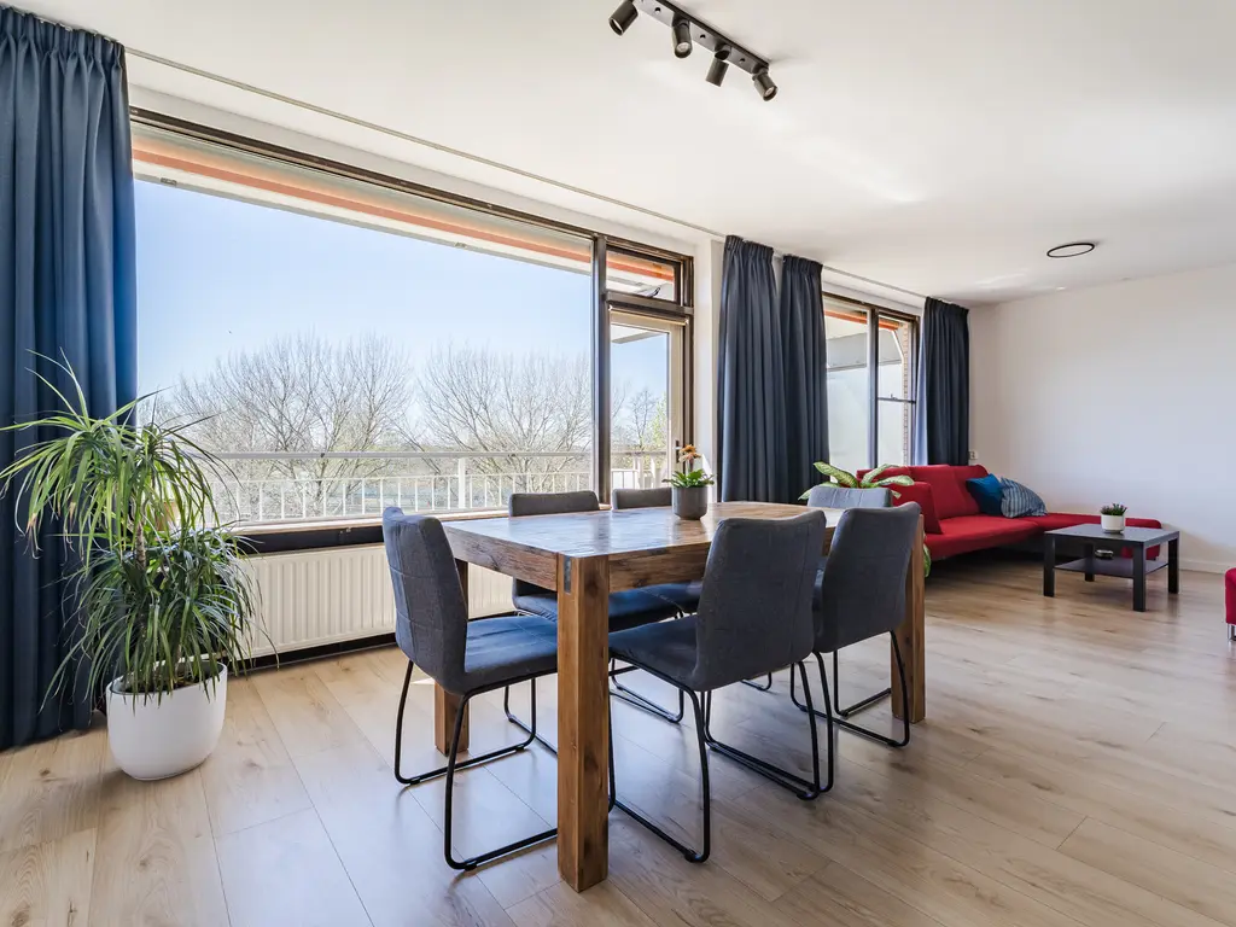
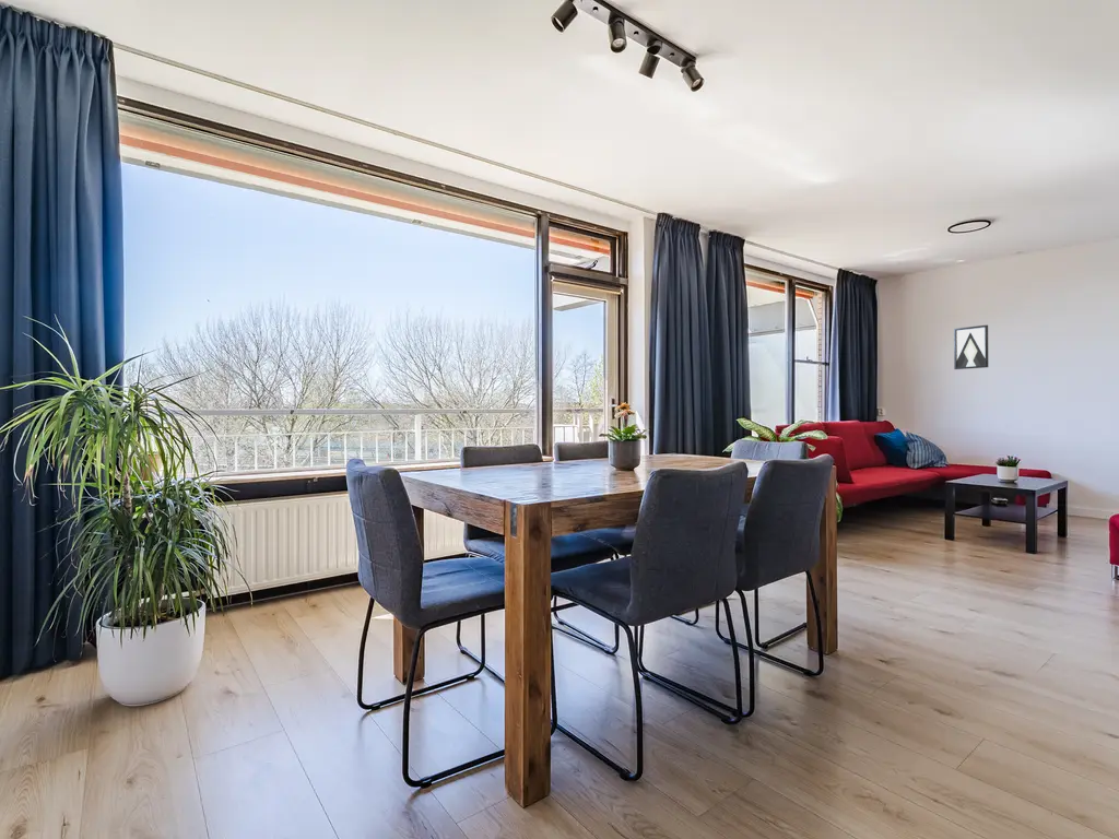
+ wall art [953,324,989,370]
